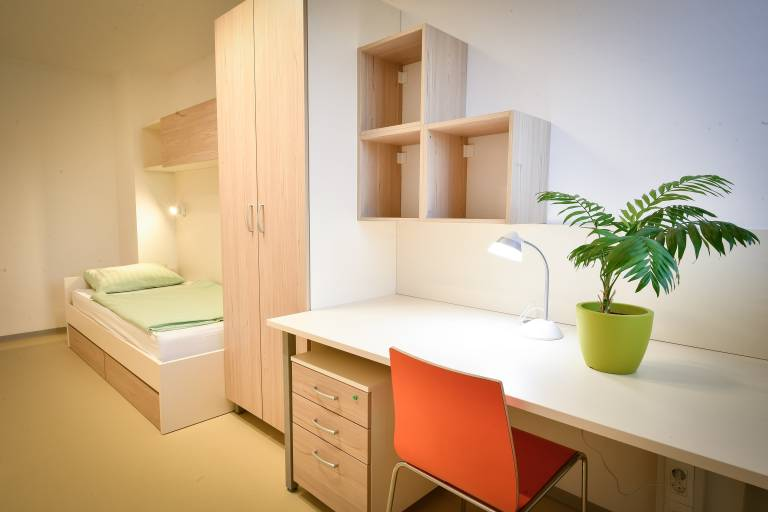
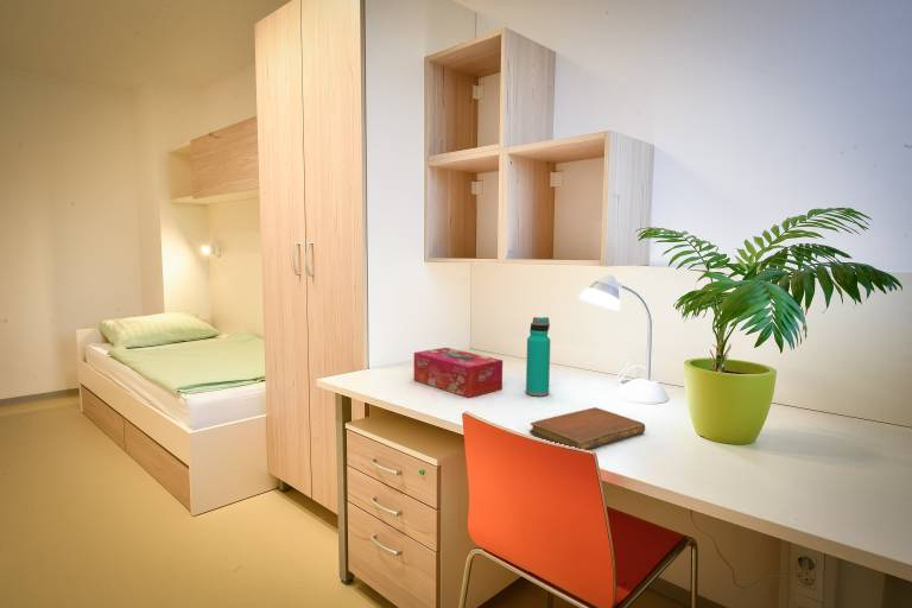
+ notebook [528,406,646,451]
+ water bottle [525,316,551,397]
+ tissue box [413,347,504,399]
